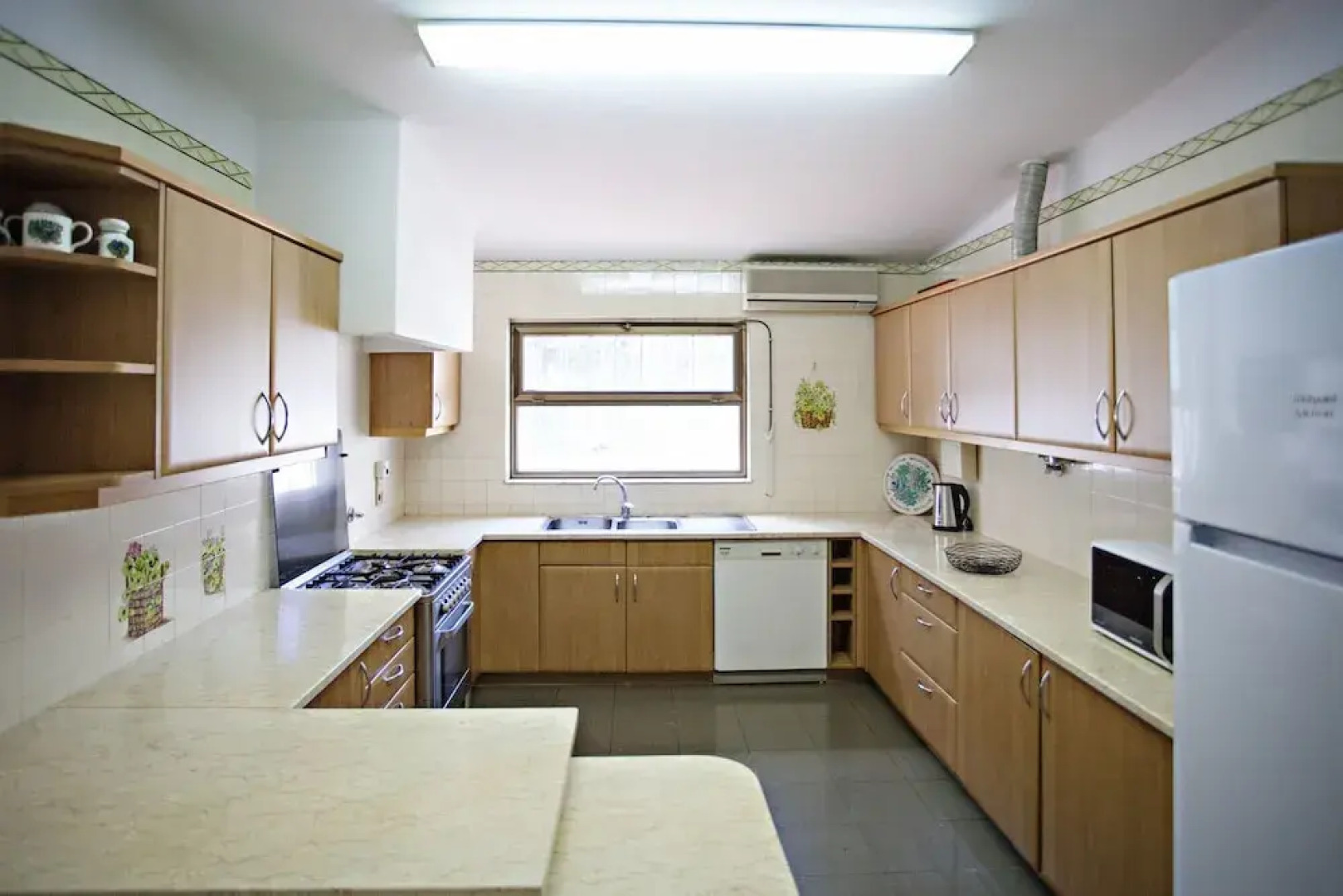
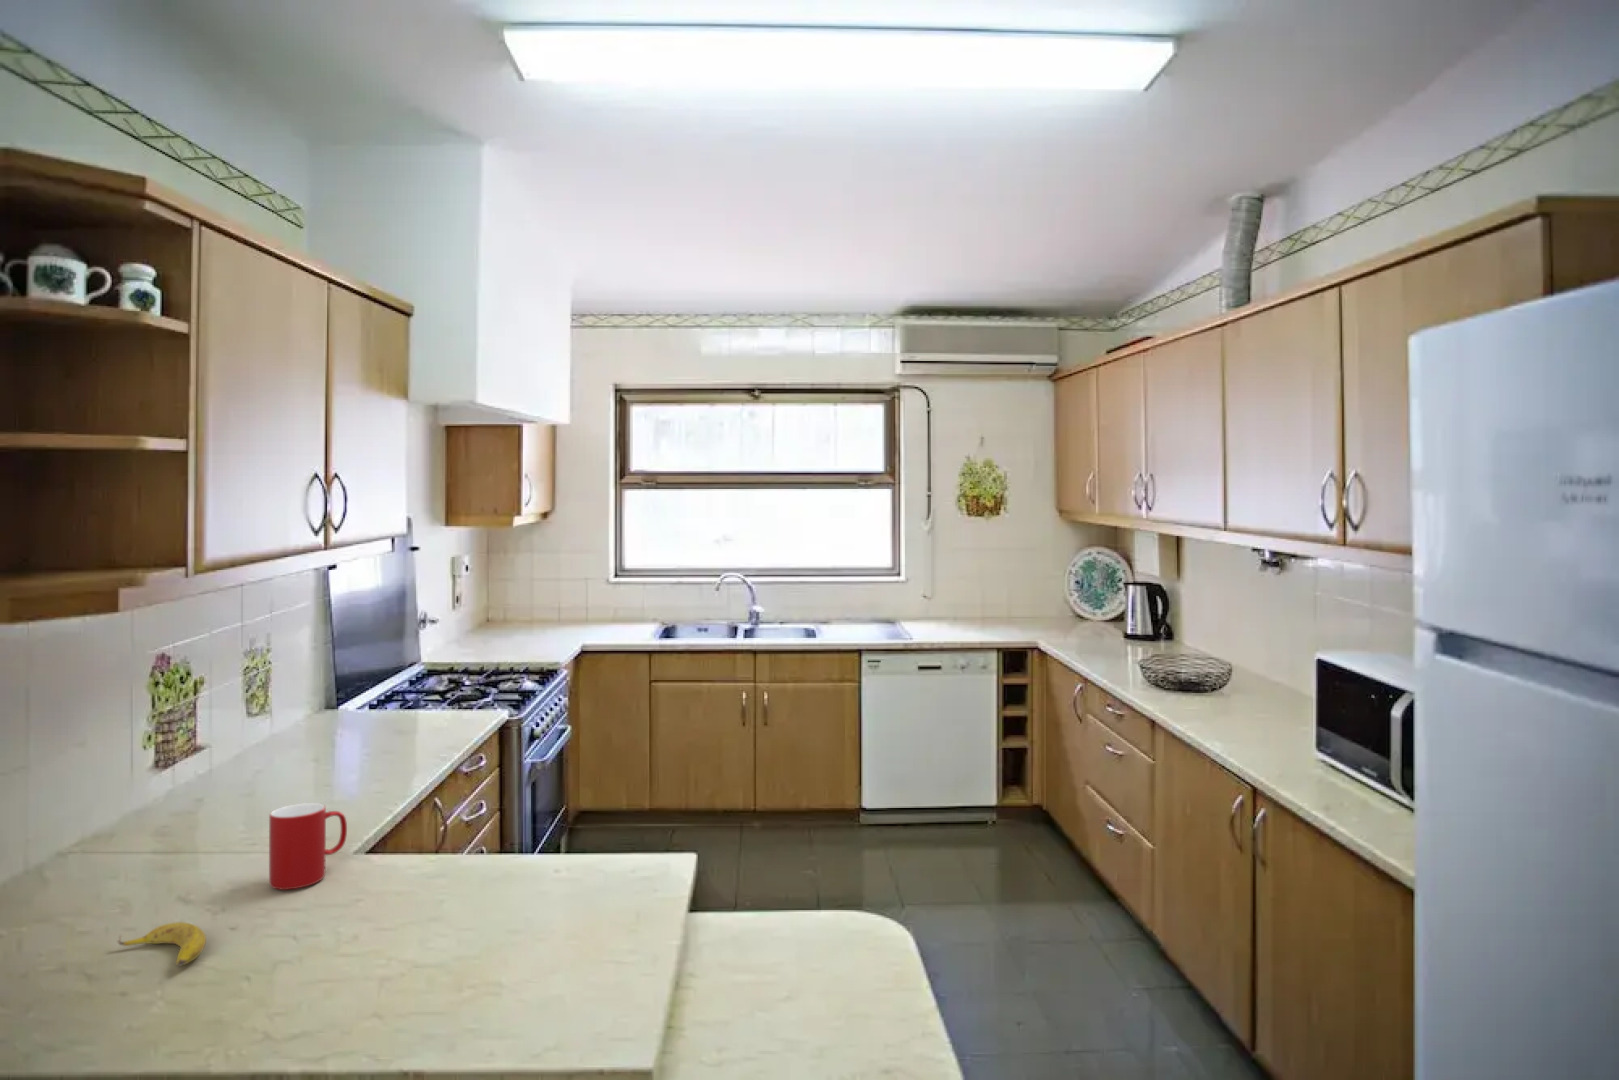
+ banana [116,921,207,967]
+ cup [268,802,348,891]
